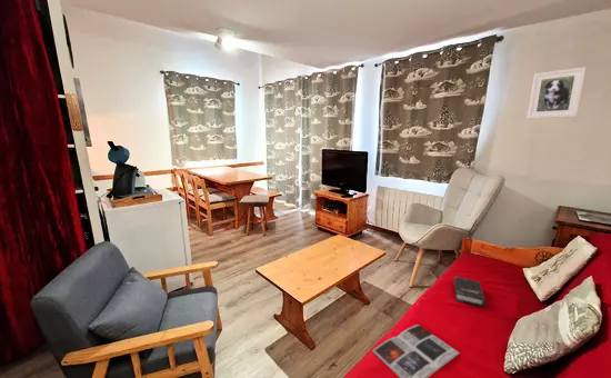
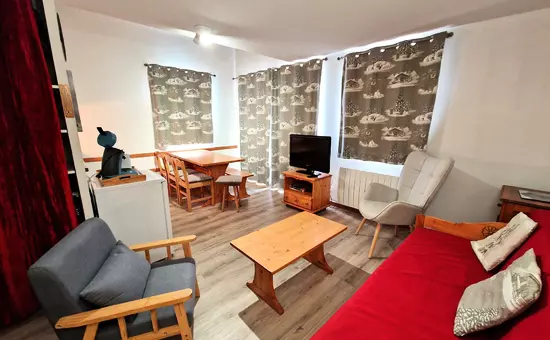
- hardback book [453,275,487,308]
- magazine [372,324,461,378]
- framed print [527,66,588,120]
